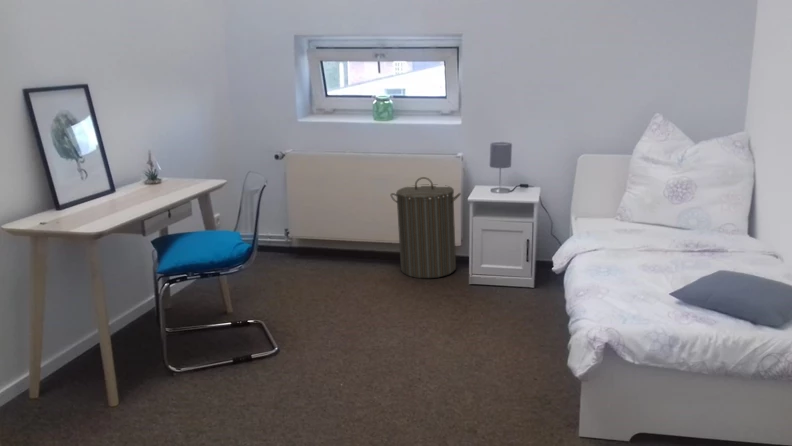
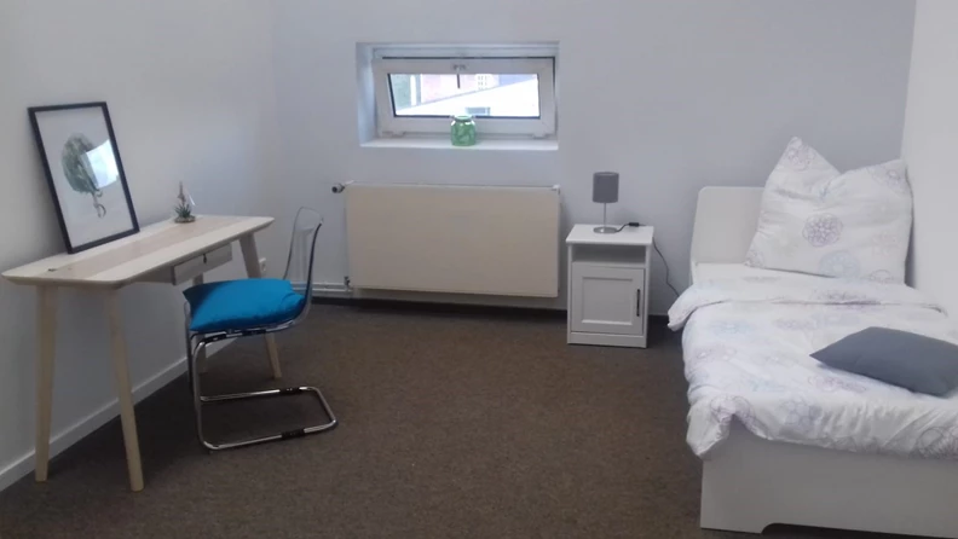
- laundry hamper [390,176,462,279]
